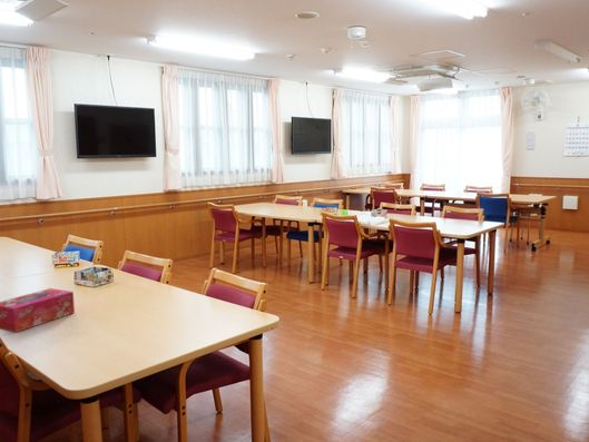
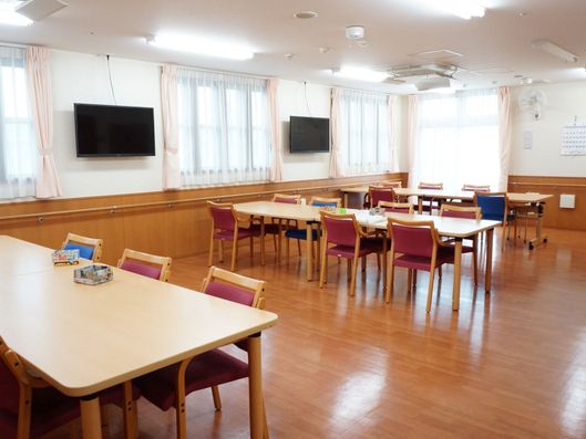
- tissue box [0,287,76,334]
